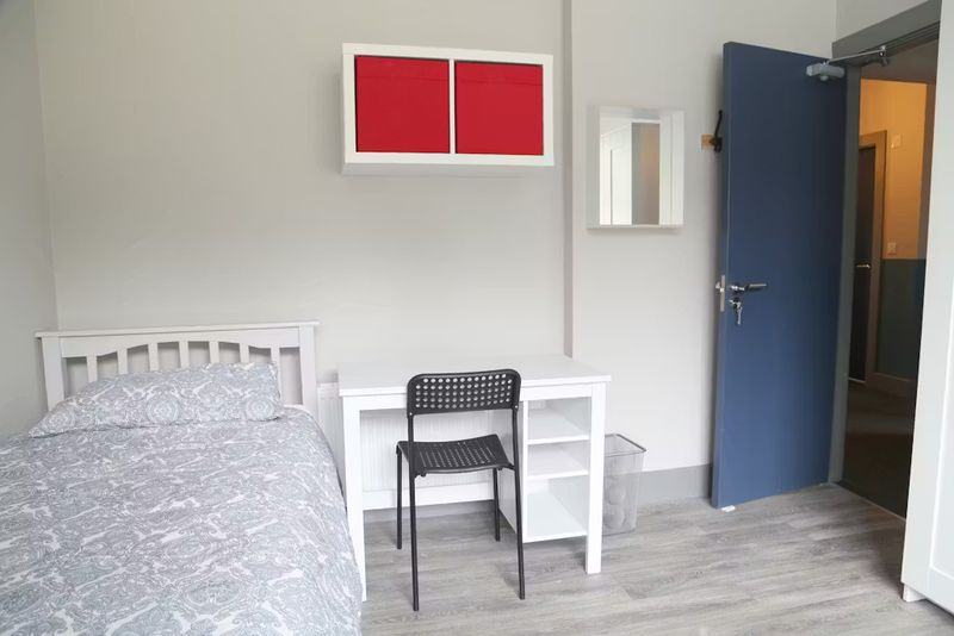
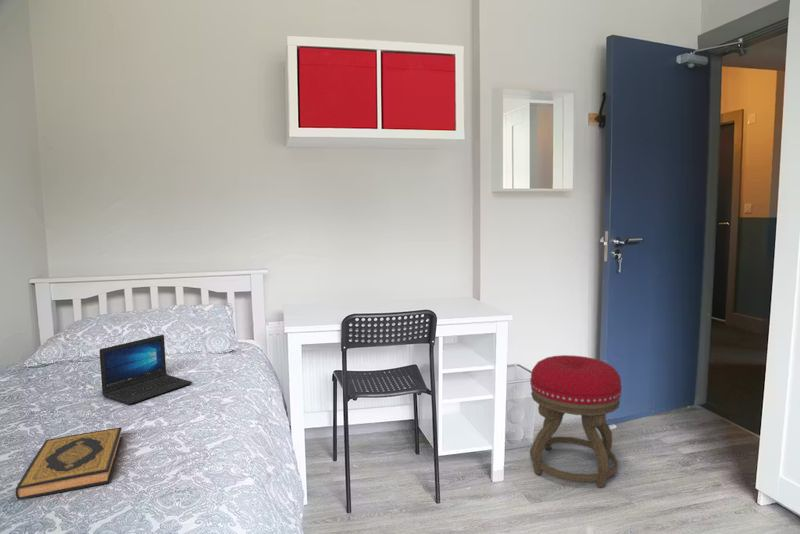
+ laptop [99,334,193,405]
+ hardback book [15,426,123,500]
+ stool [529,354,623,489]
